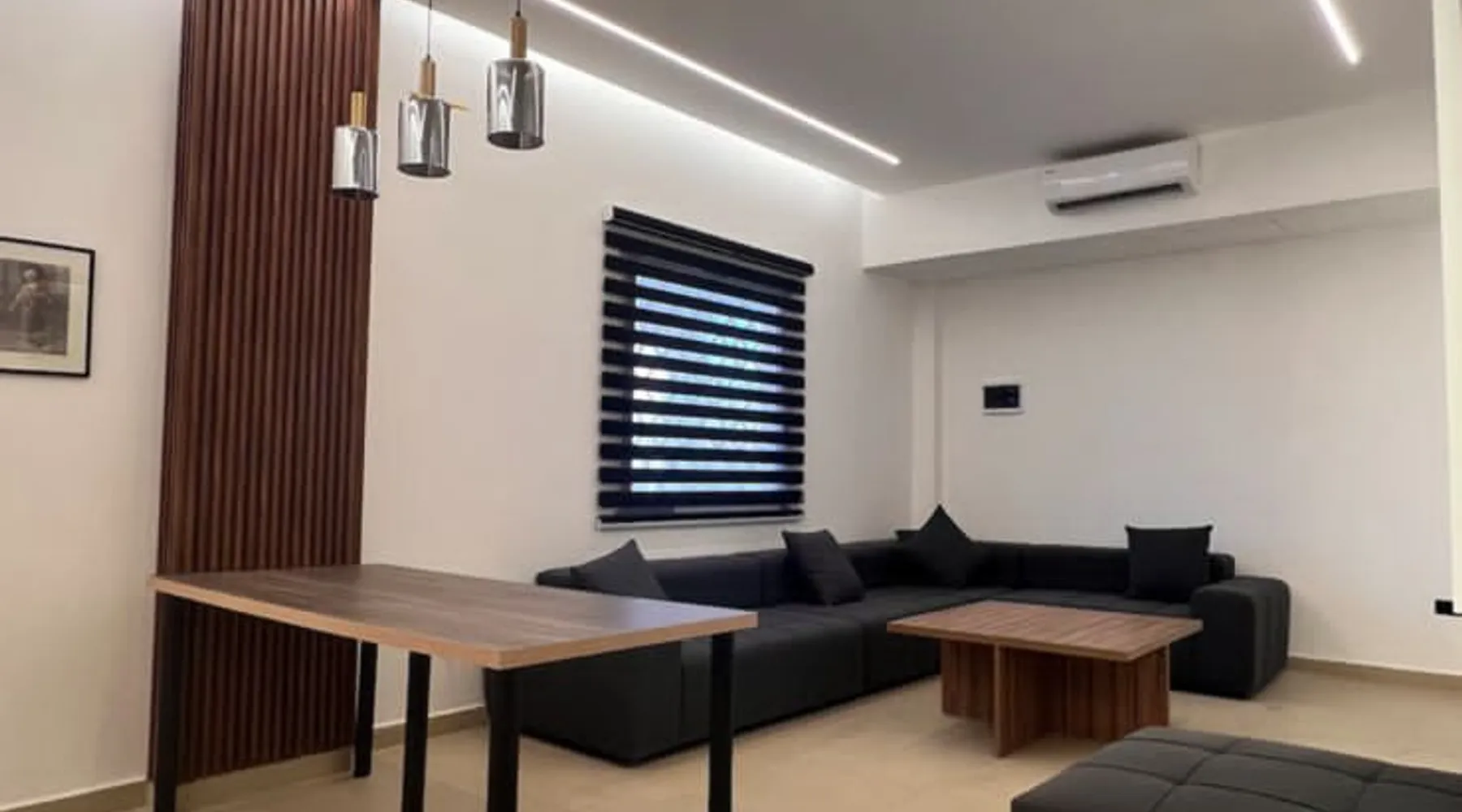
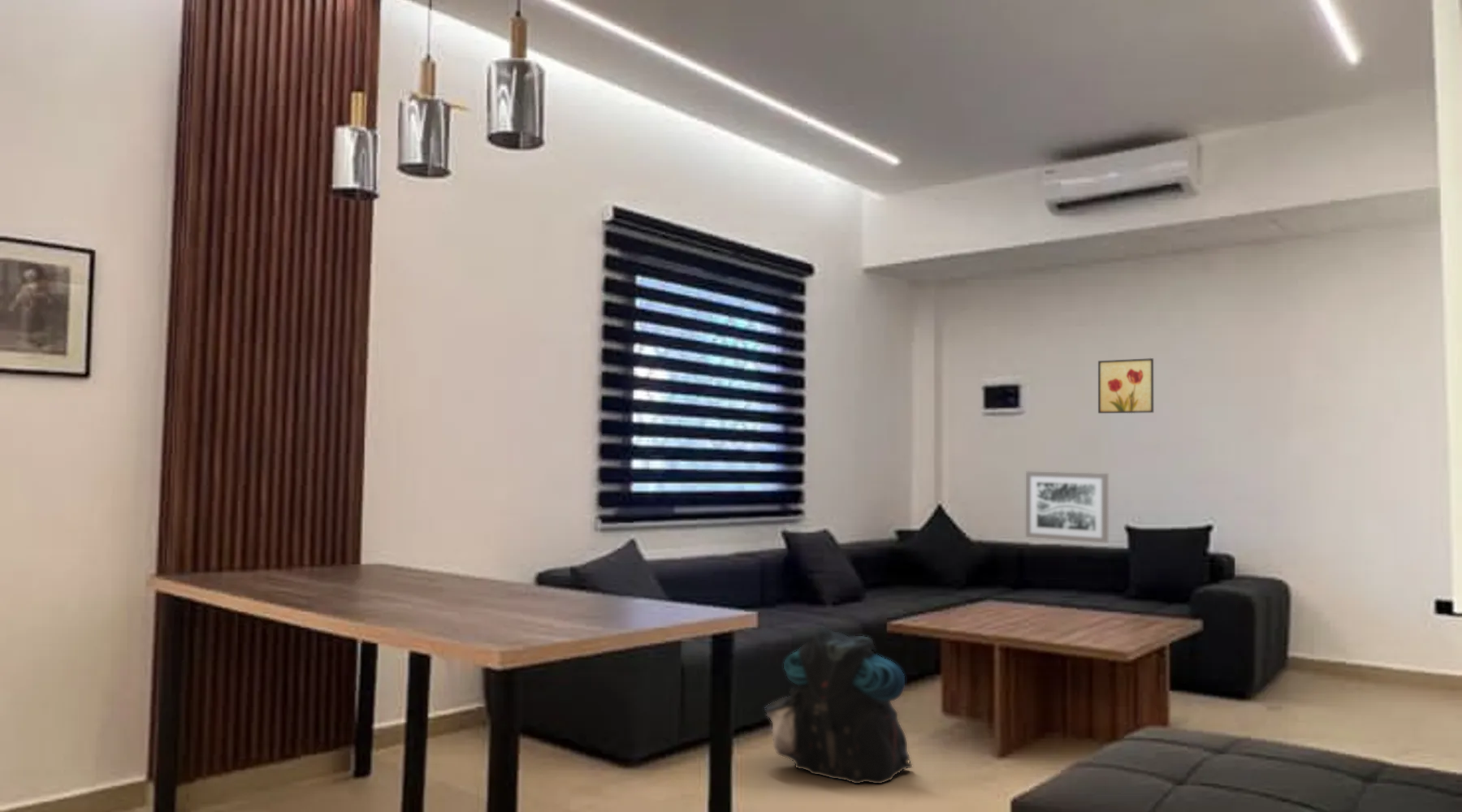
+ wall art [1097,357,1154,414]
+ backpack [763,625,913,784]
+ wall art [1025,470,1109,544]
